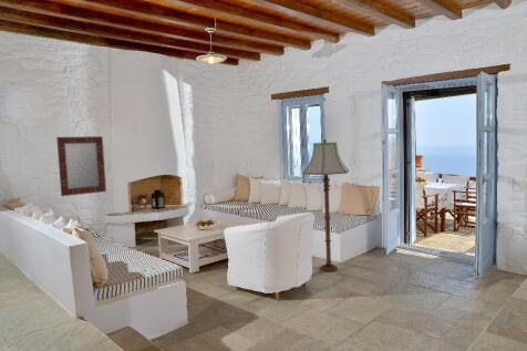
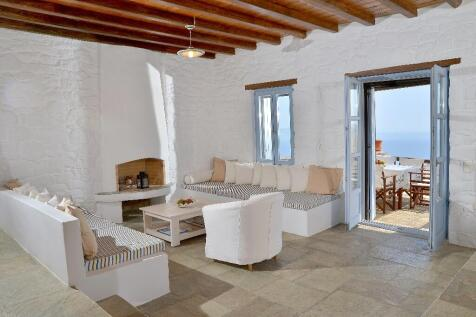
- home mirror [55,135,107,197]
- floor lamp [301,137,350,272]
